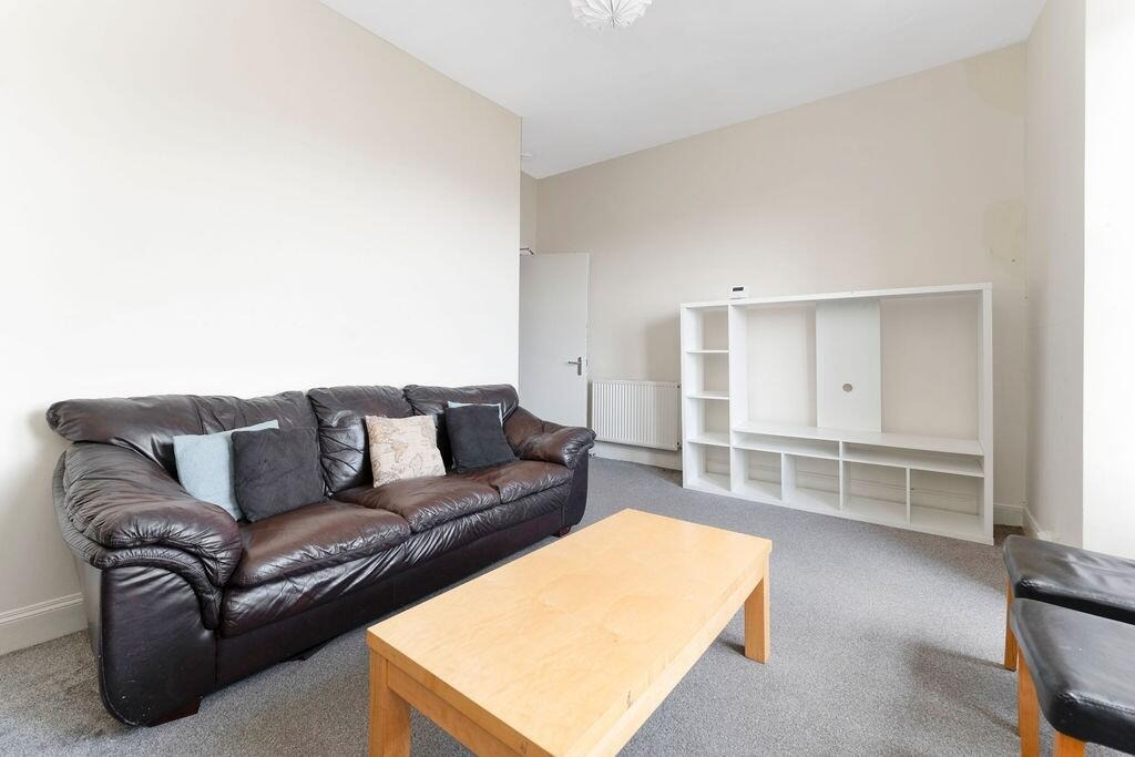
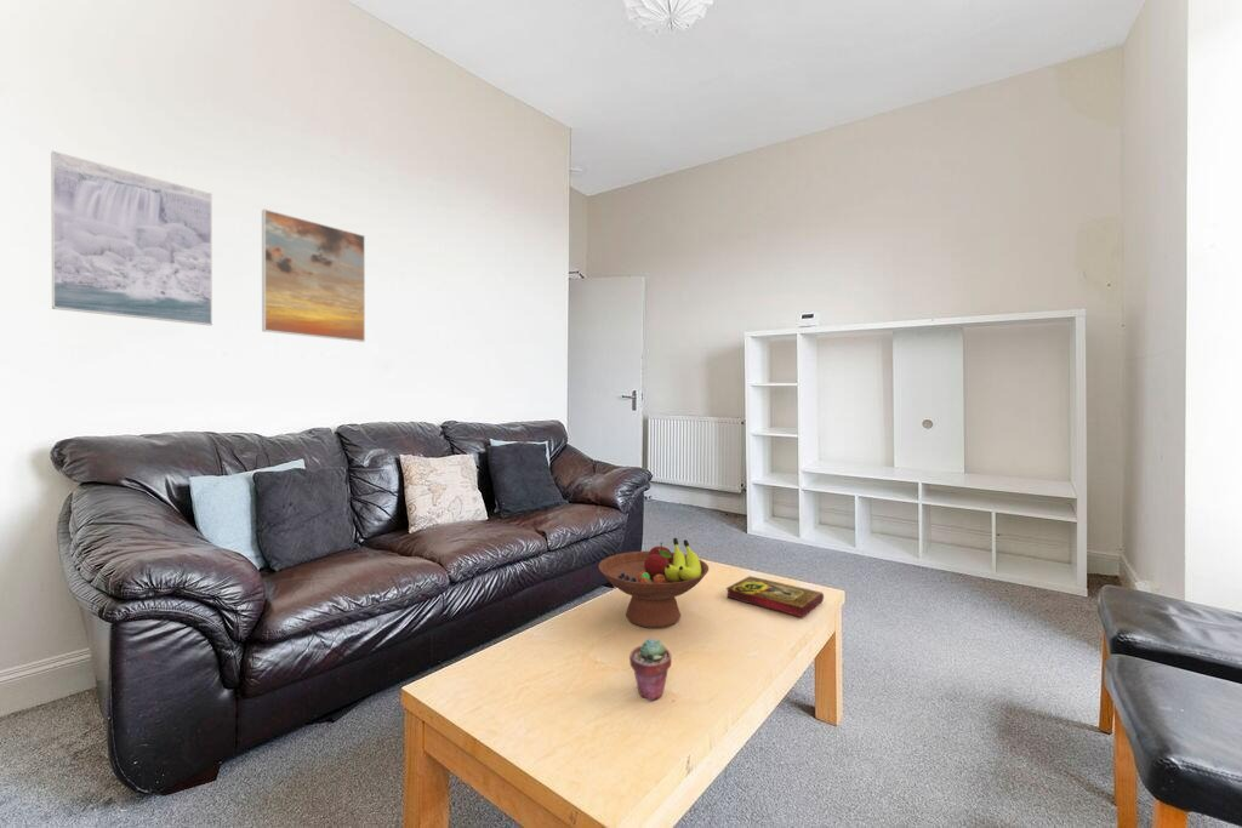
+ fruit bowl [598,537,710,629]
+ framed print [50,150,213,326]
+ potted succulent [628,636,672,702]
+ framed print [261,209,366,343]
+ book [725,575,825,618]
